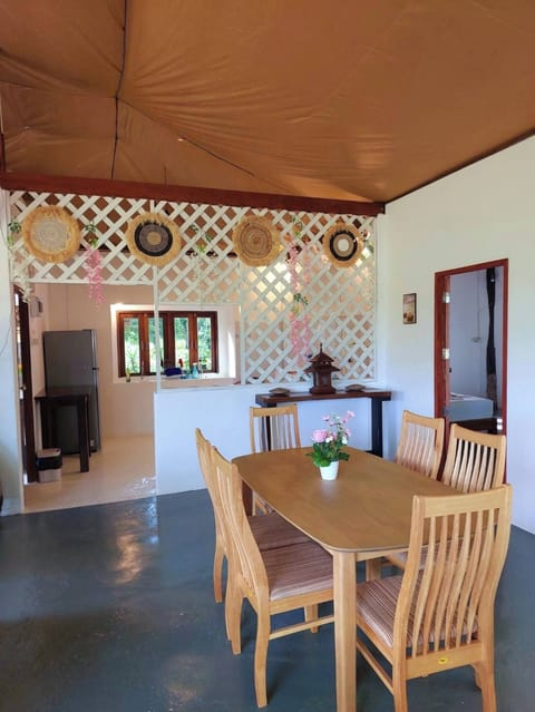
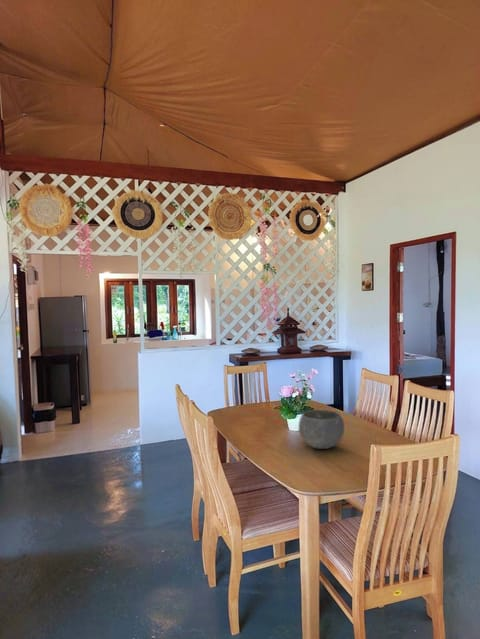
+ bowl [298,409,345,450]
